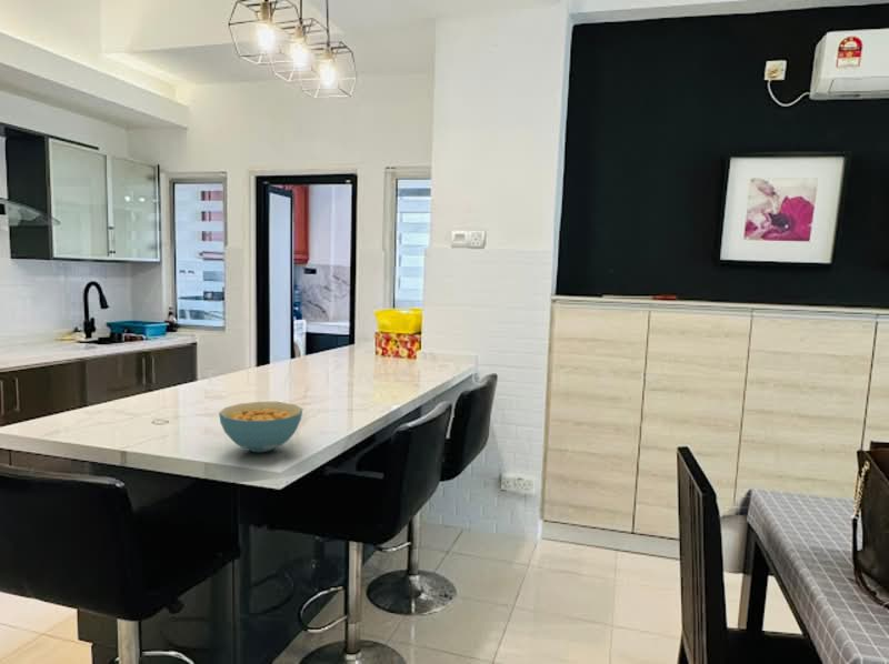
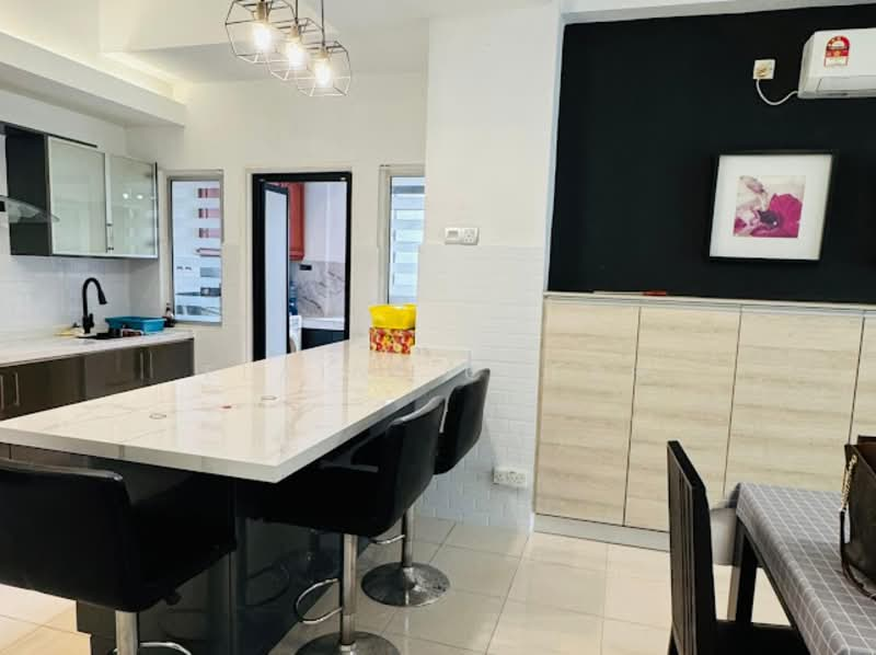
- cereal bowl [218,401,303,453]
